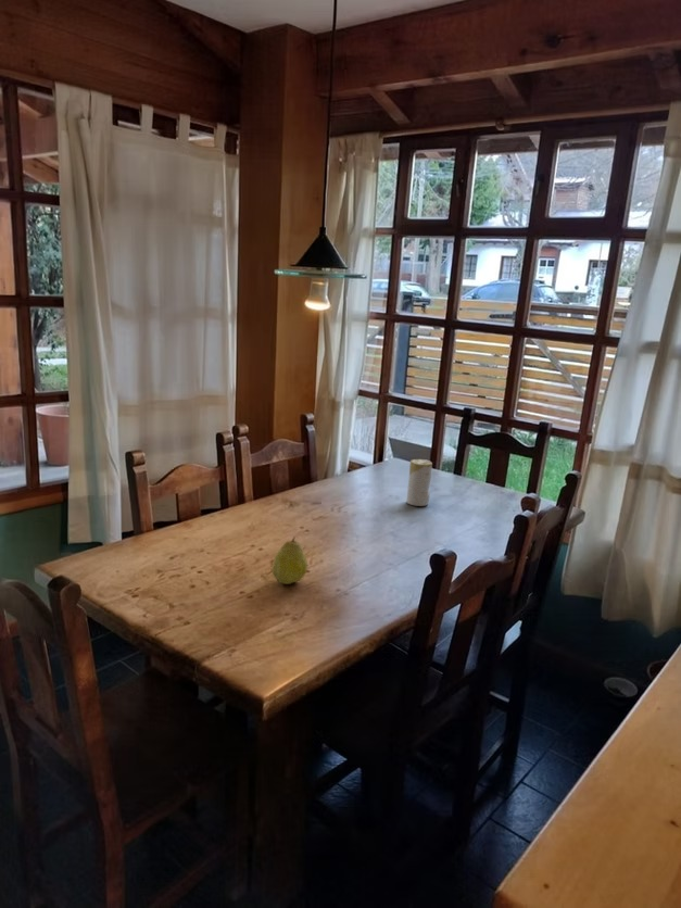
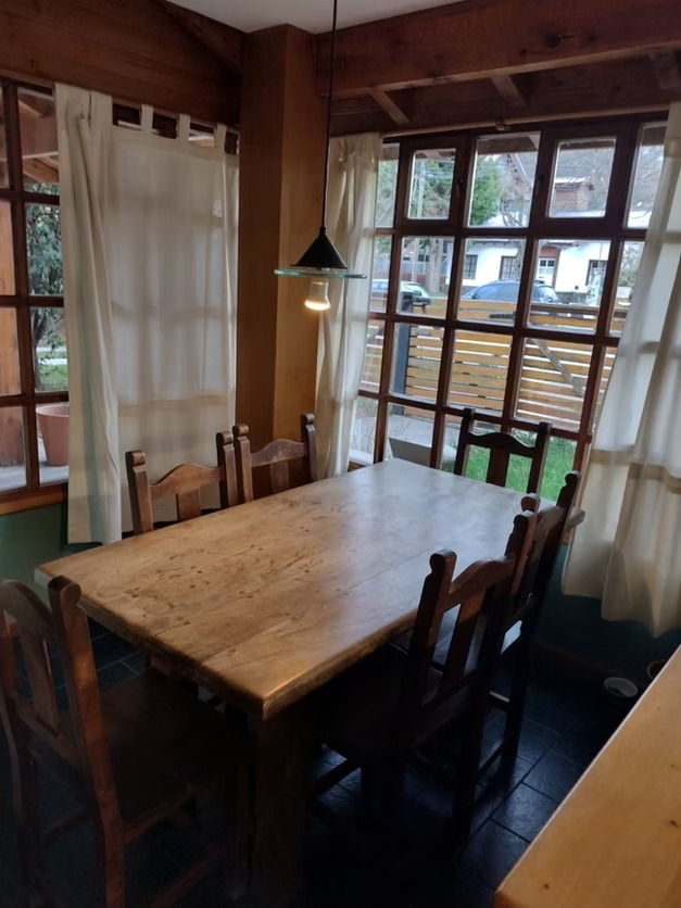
- fruit [272,535,308,585]
- candle [405,458,433,507]
